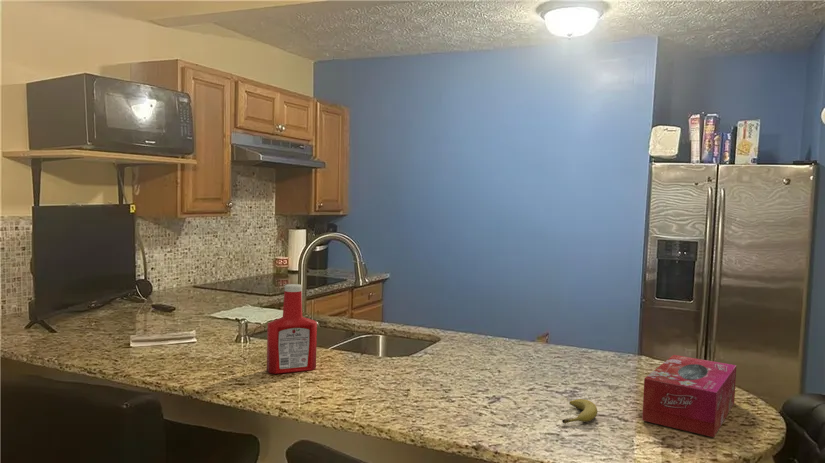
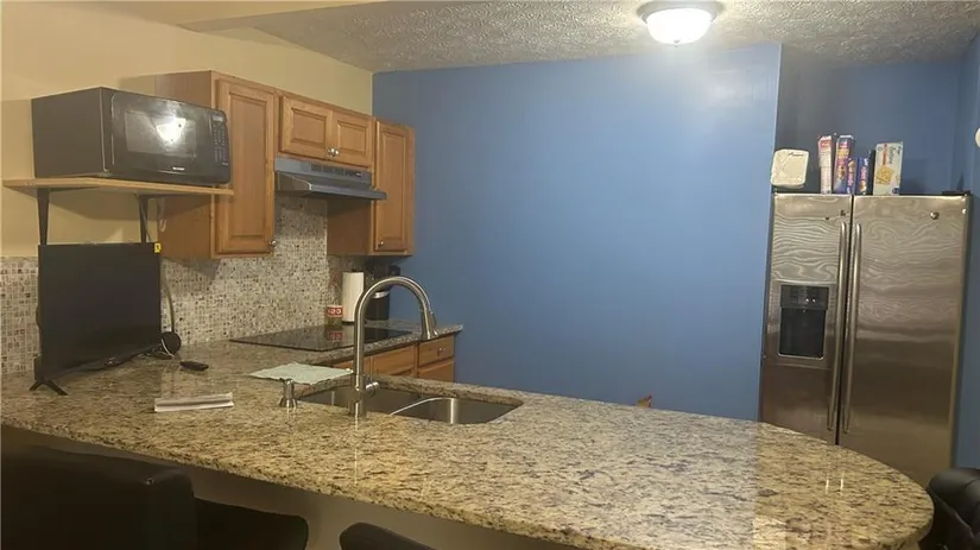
- soap bottle [266,283,318,375]
- tissue box [641,354,737,438]
- fruit [561,398,598,425]
